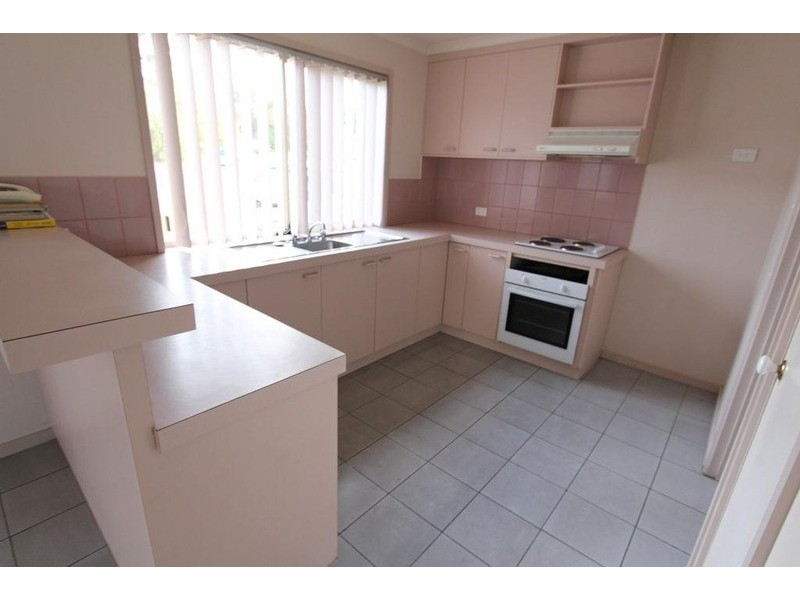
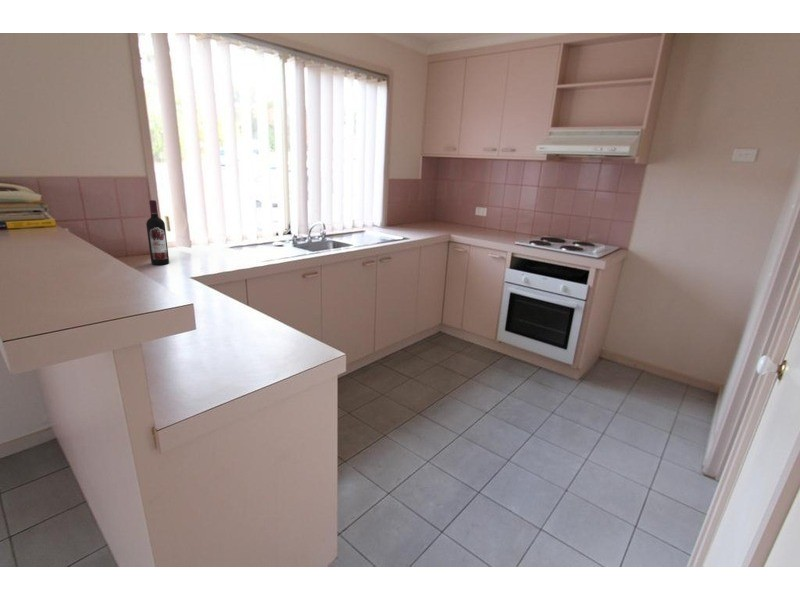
+ wine bottle [145,199,170,266]
